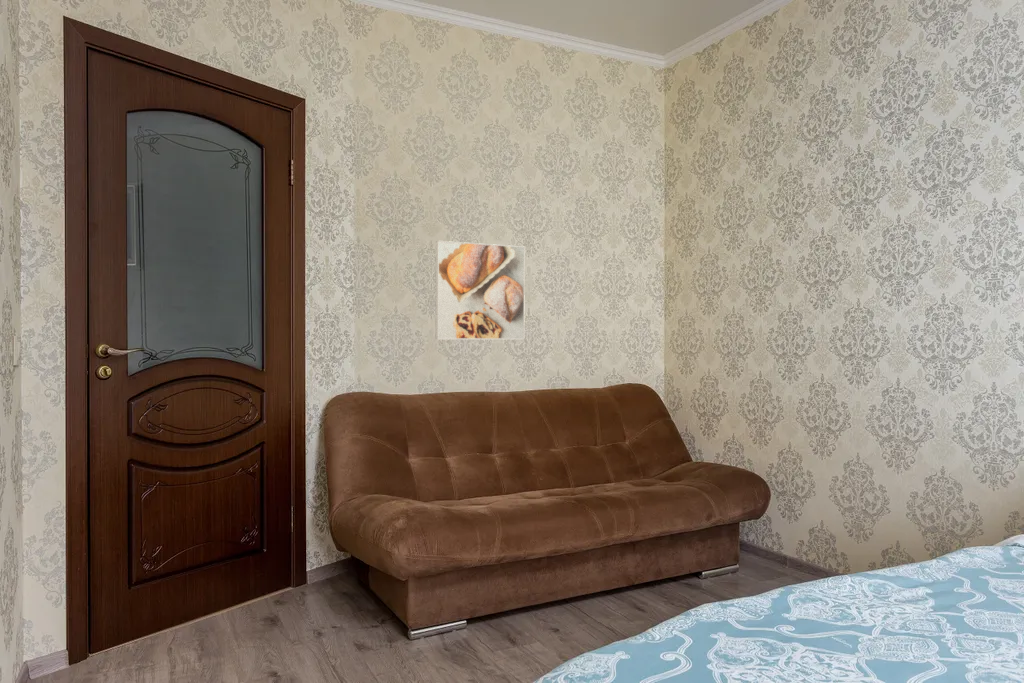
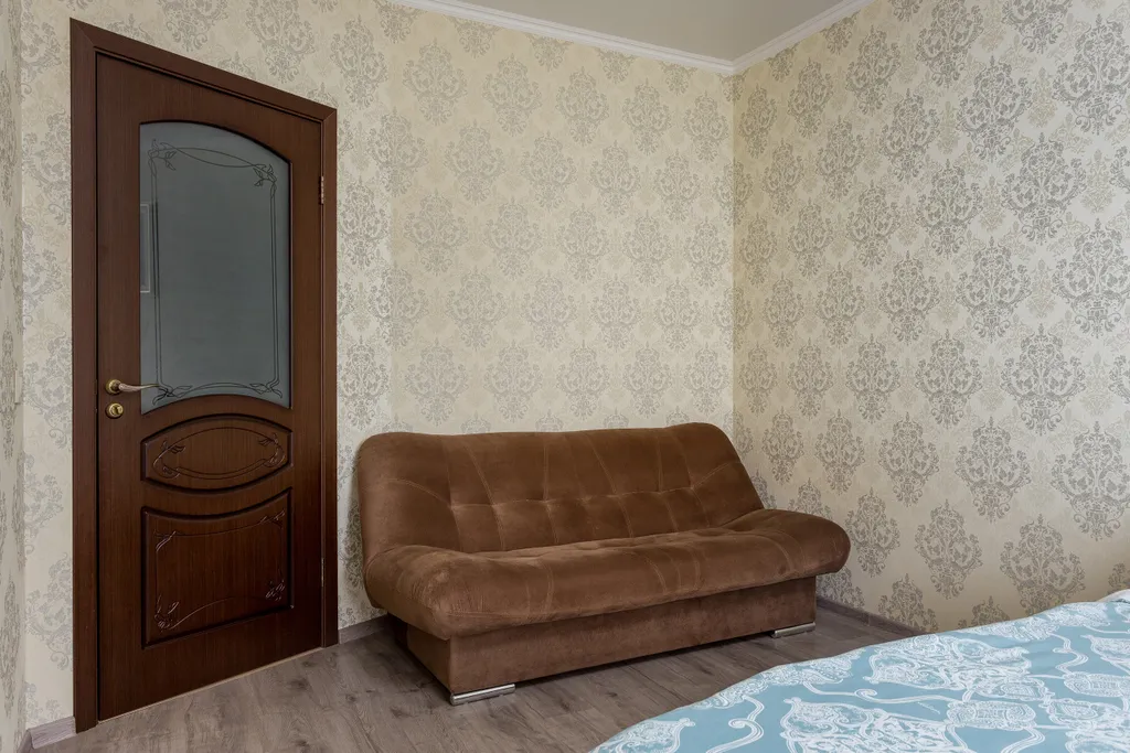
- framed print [435,240,526,340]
